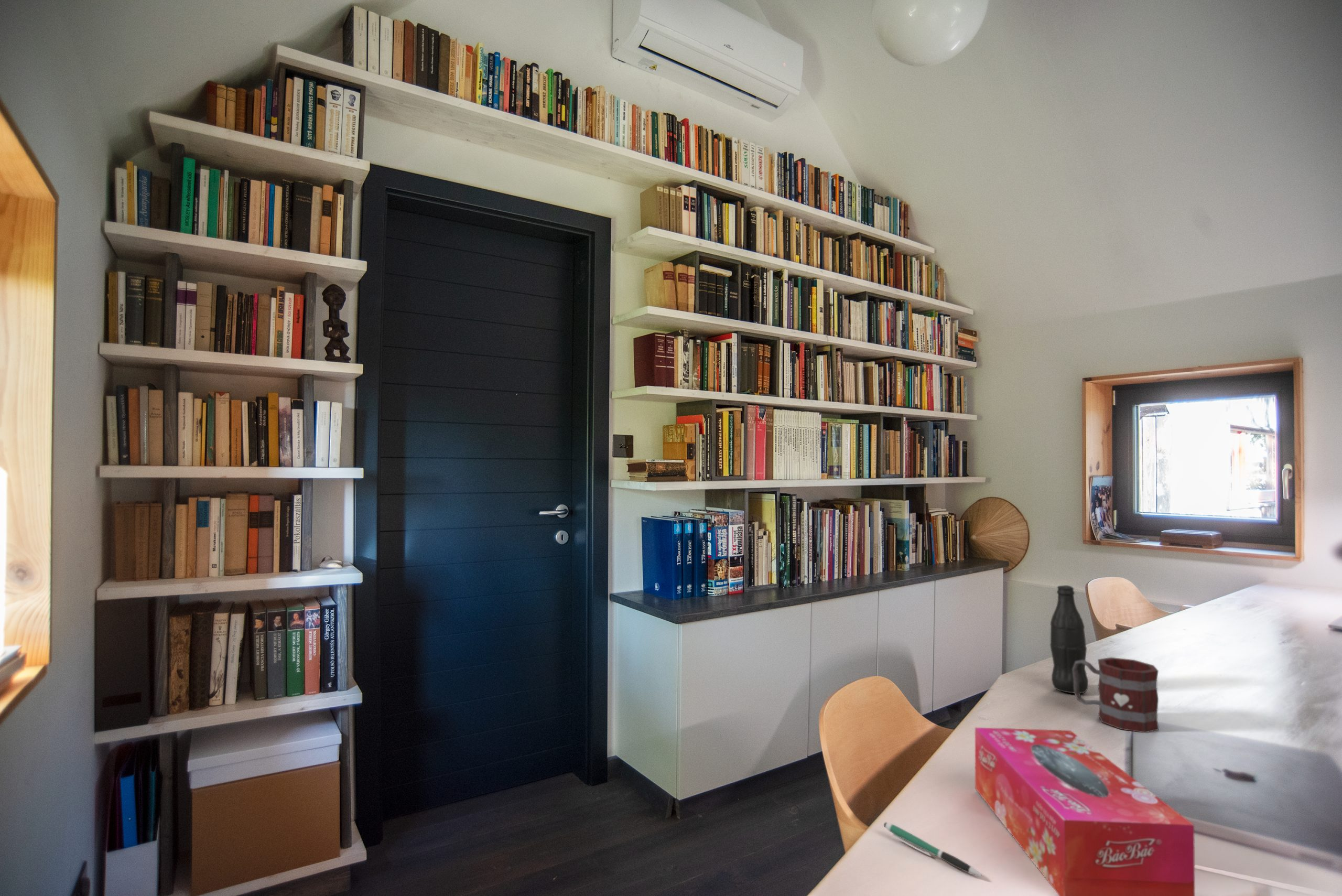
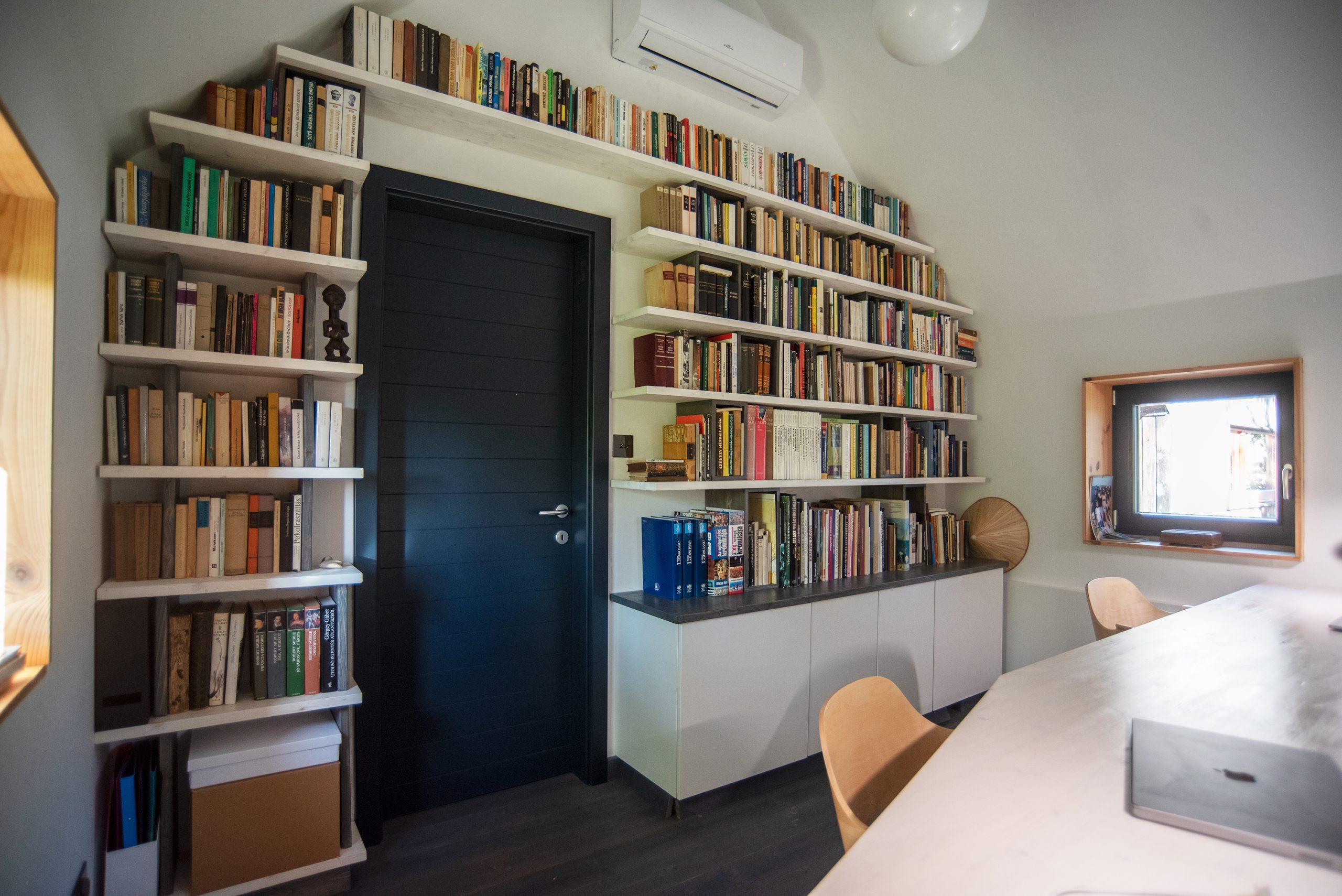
- bottle [1049,585,1089,694]
- tissue box [975,727,1195,896]
- mug [1073,657,1160,733]
- pen [883,822,982,877]
